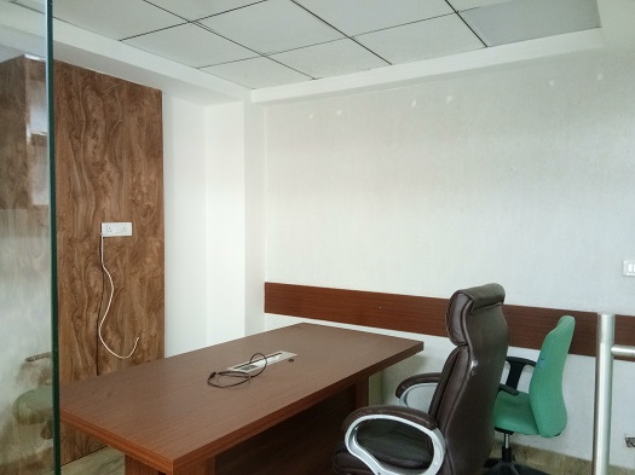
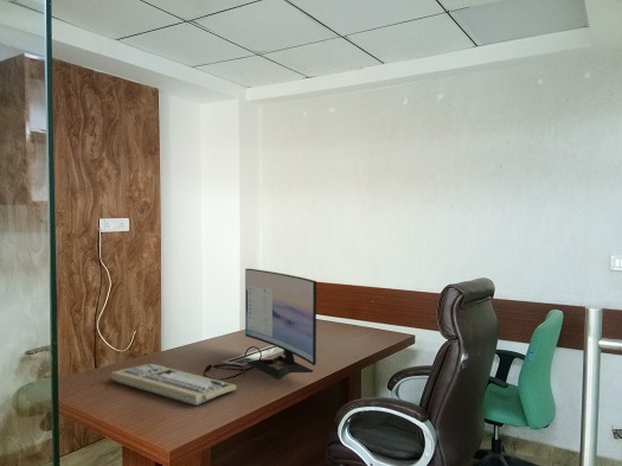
+ keyboard [110,363,238,407]
+ computer monitor [244,268,318,381]
